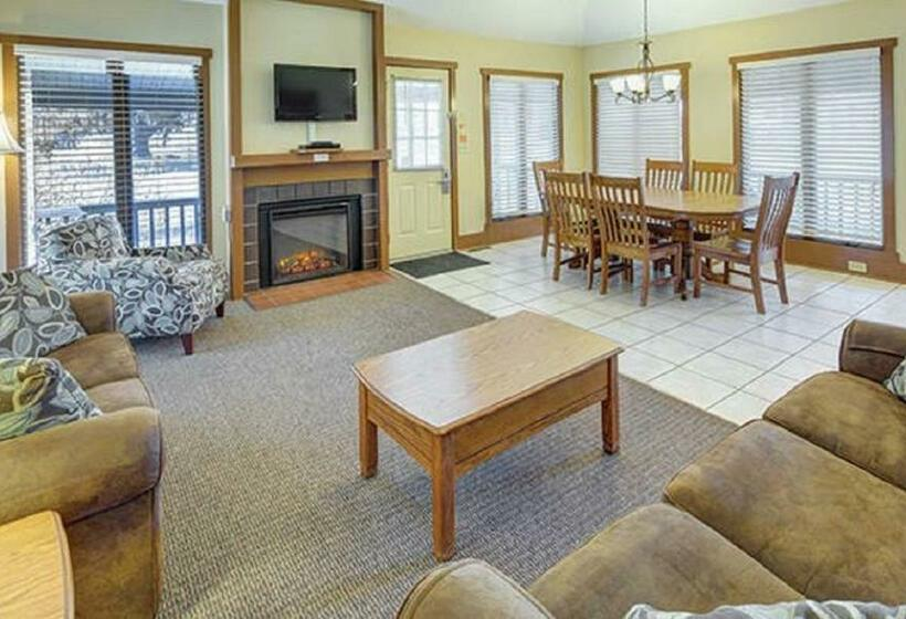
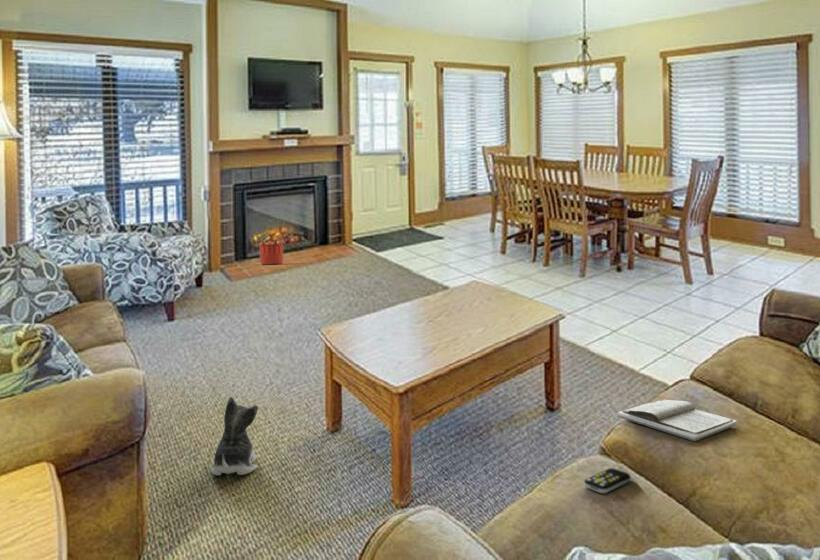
+ plush toy [210,396,259,477]
+ planter [259,243,285,266]
+ book [617,399,738,442]
+ remote control [583,467,631,494]
